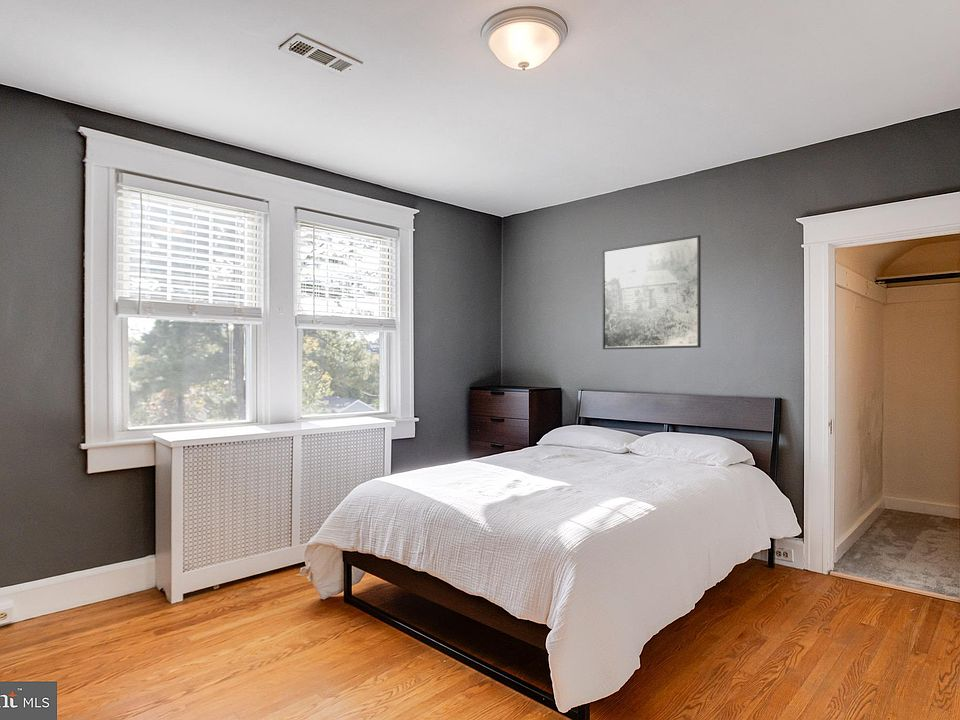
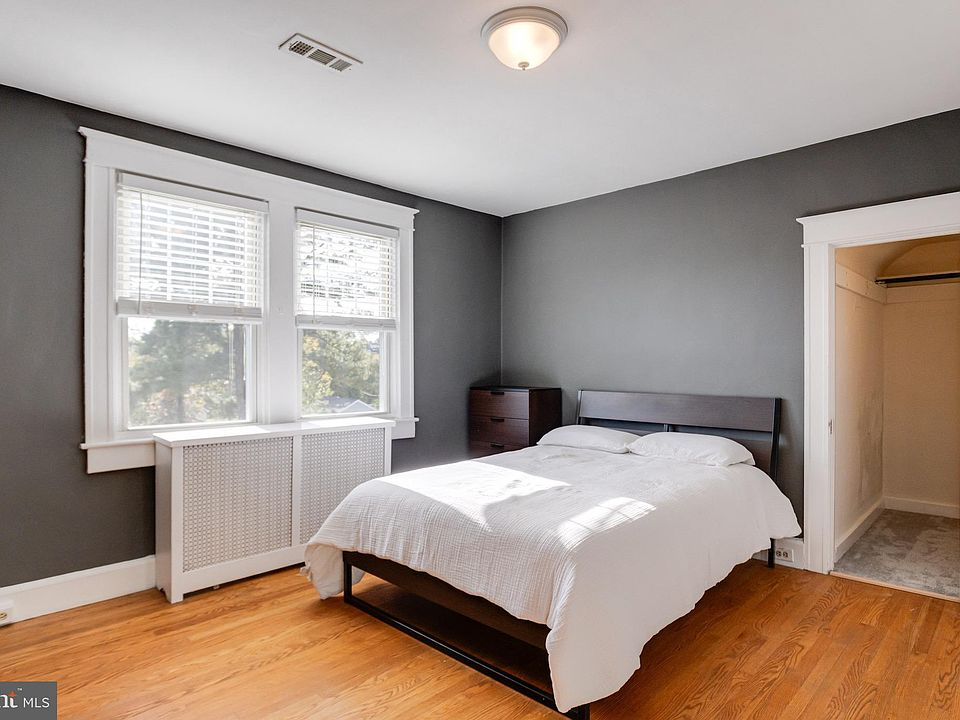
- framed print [602,234,702,350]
